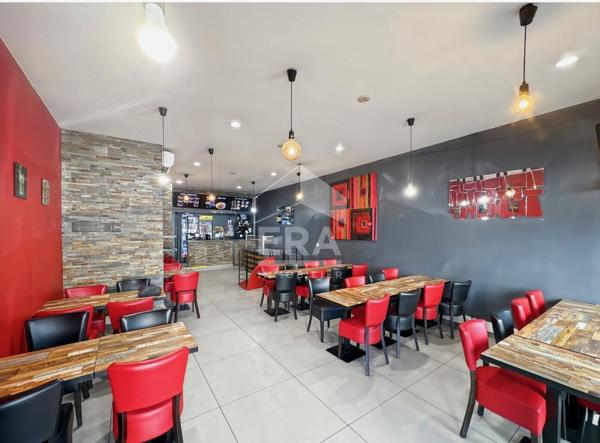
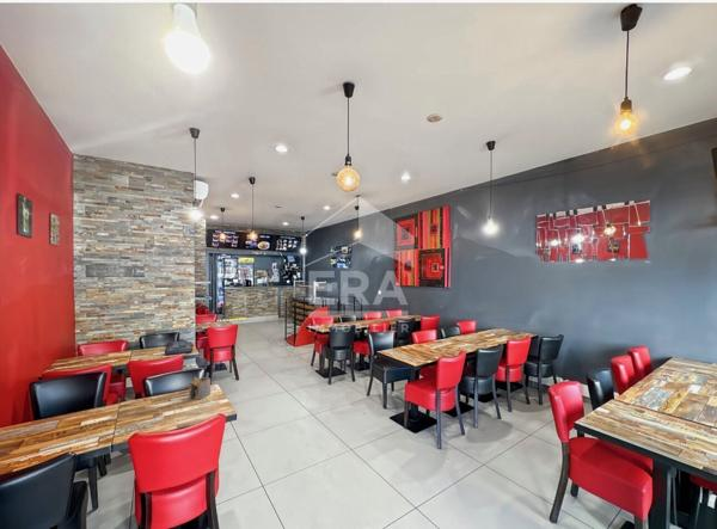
+ napkin holder [188,376,212,401]
